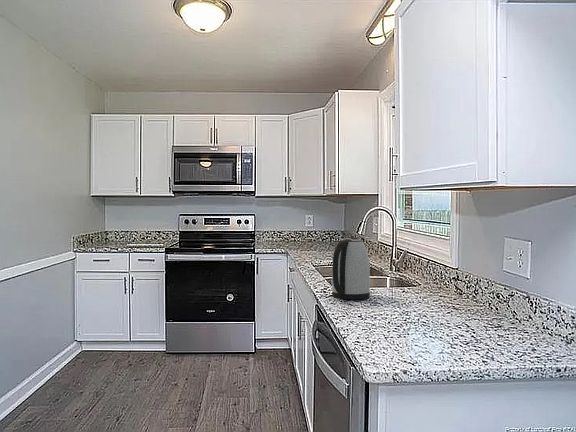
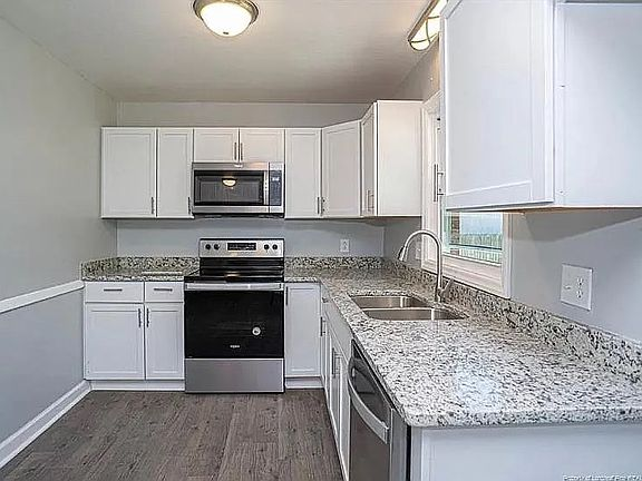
- kettle [331,236,371,300]
